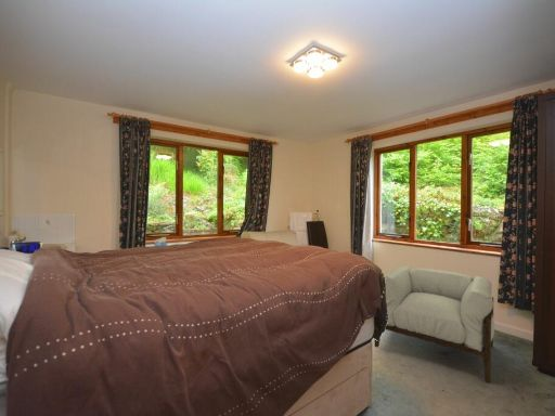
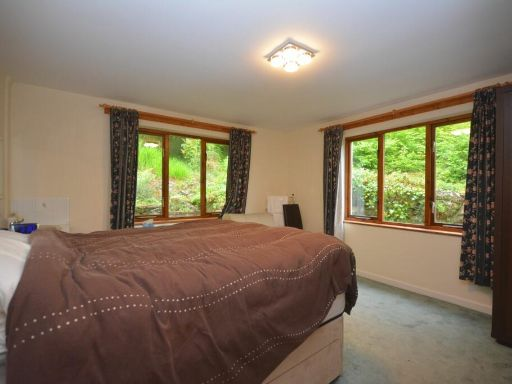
- armchair [374,265,495,385]
